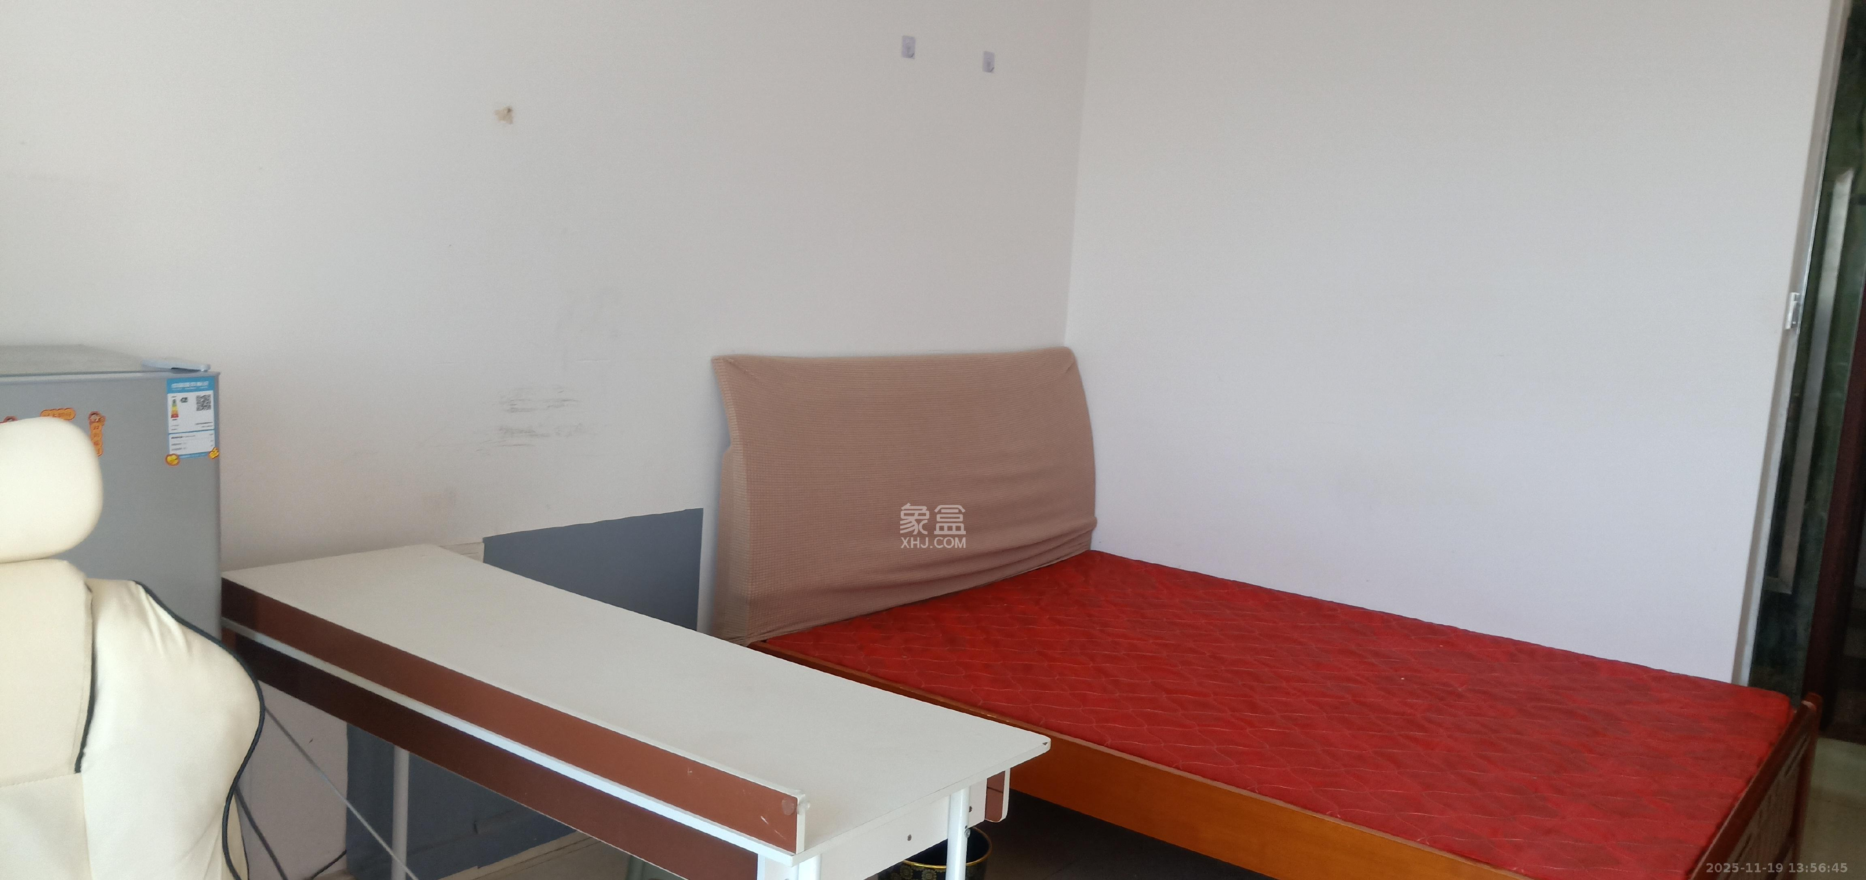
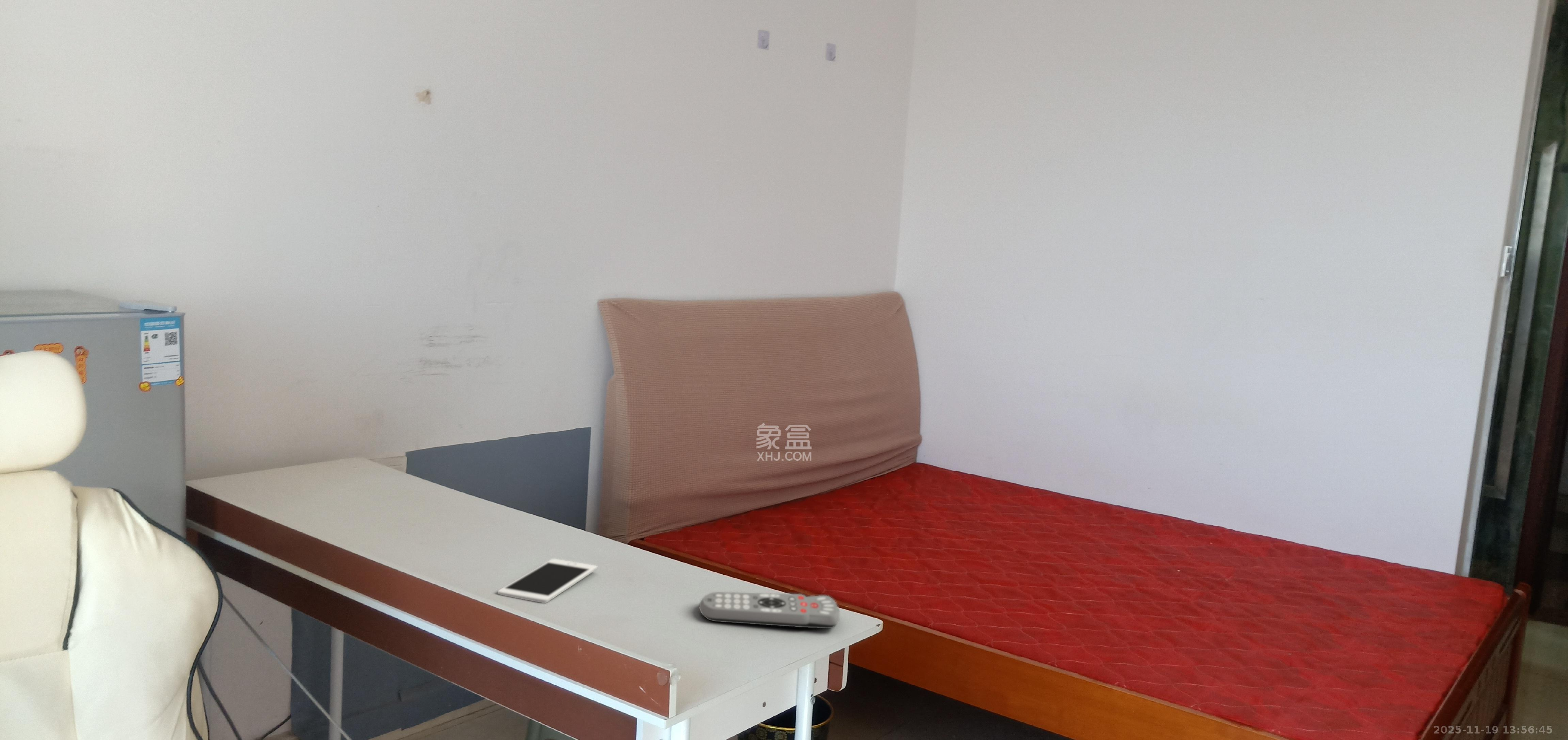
+ remote control [699,592,840,629]
+ cell phone [497,558,598,603]
